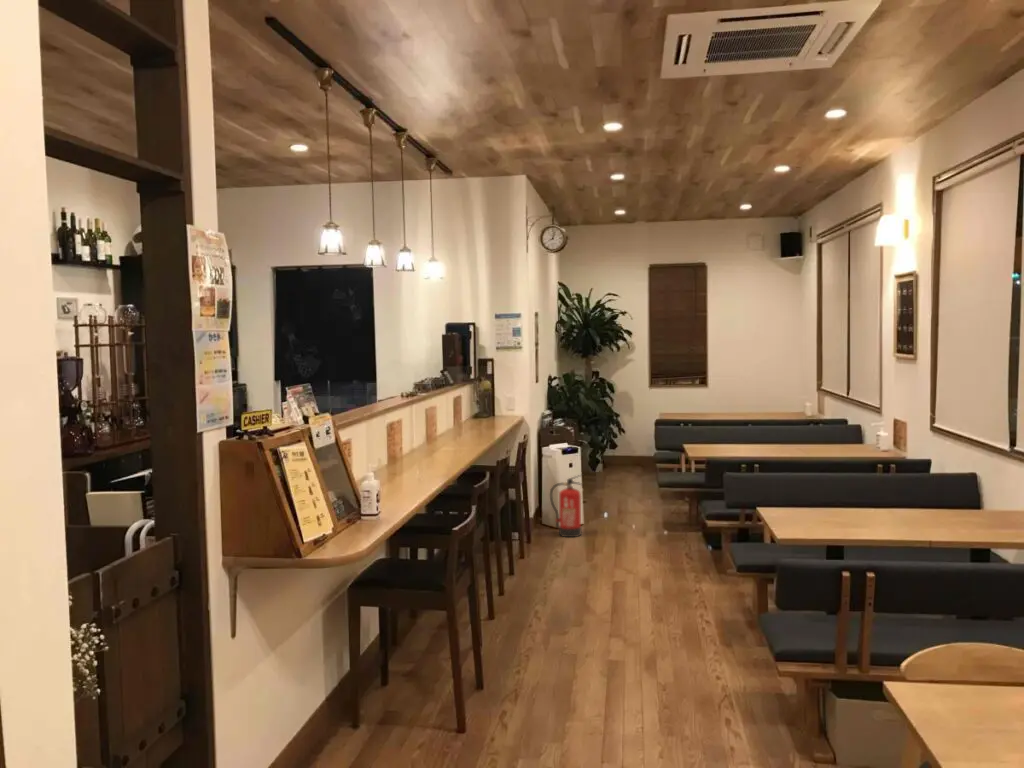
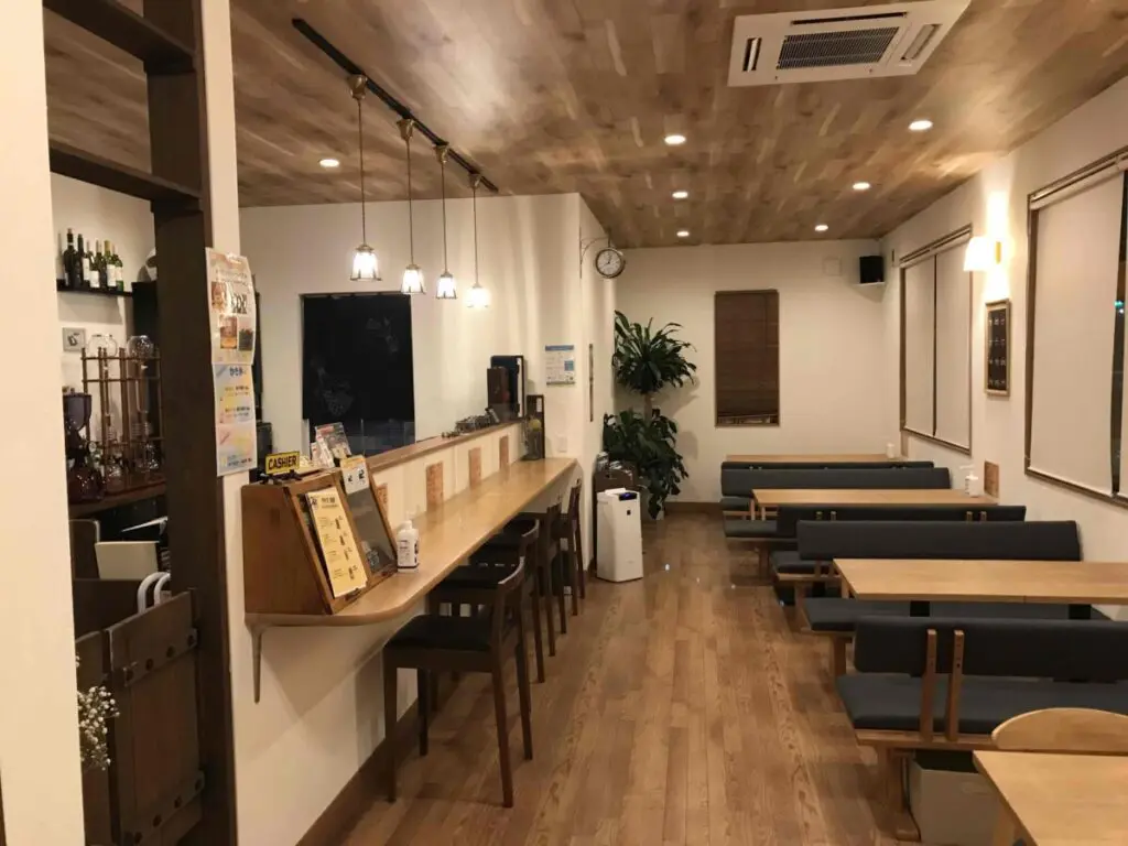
- fire extinguisher [549,474,585,538]
